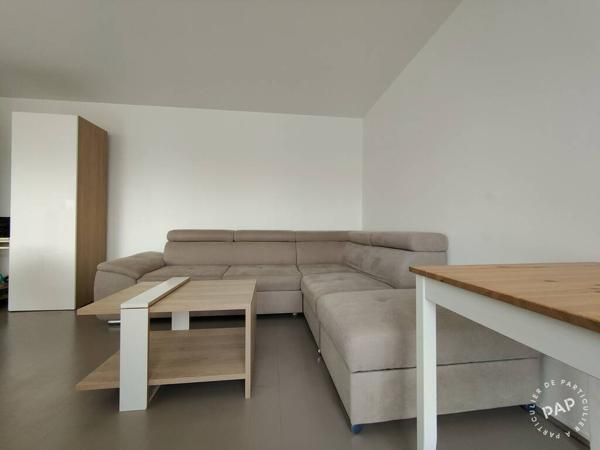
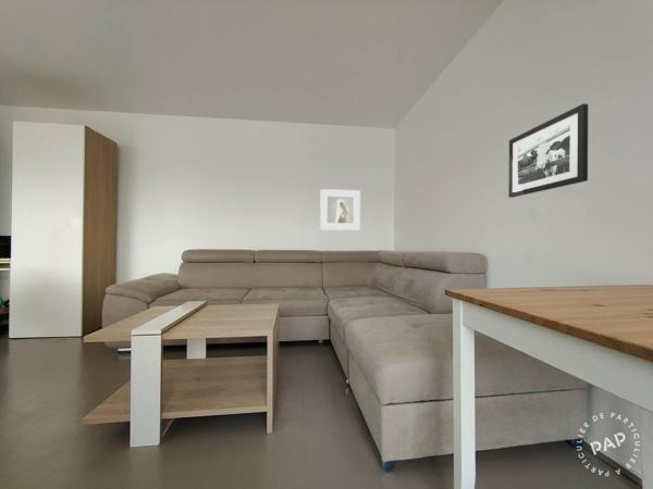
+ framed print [319,188,361,231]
+ picture frame [508,103,589,199]
